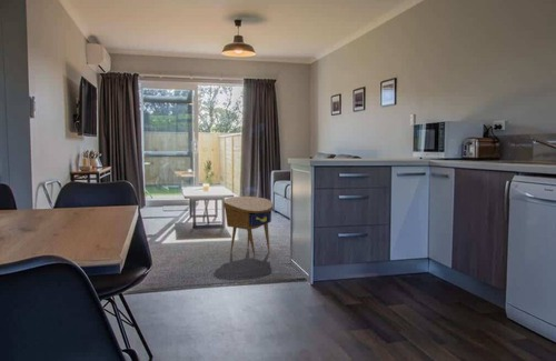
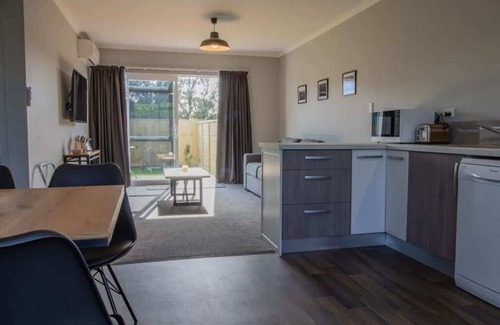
- side table [222,195,275,257]
